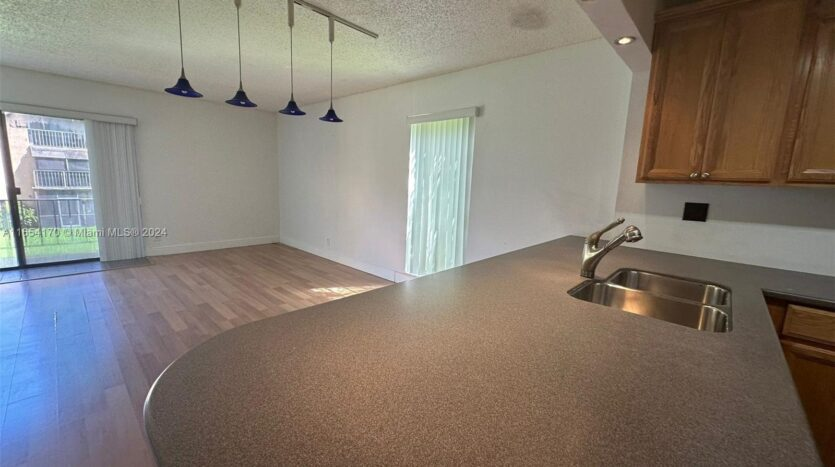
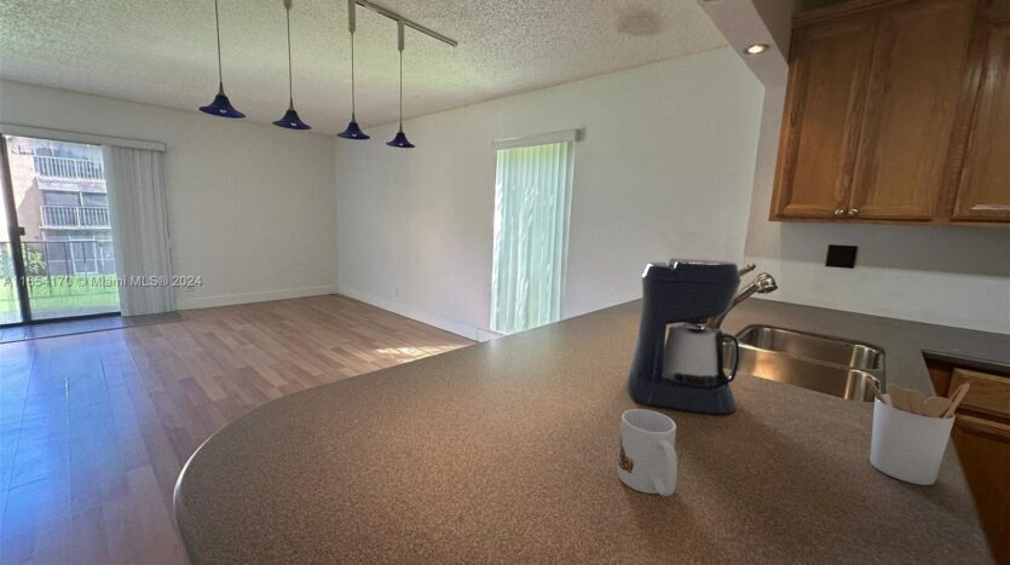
+ coffee maker [625,256,743,415]
+ utensil holder [862,375,971,486]
+ mug [616,408,679,497]
